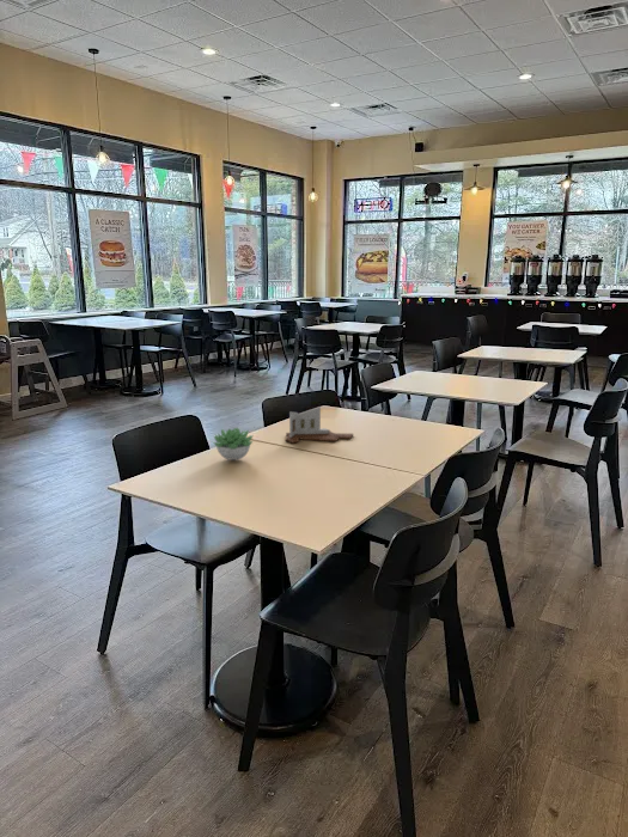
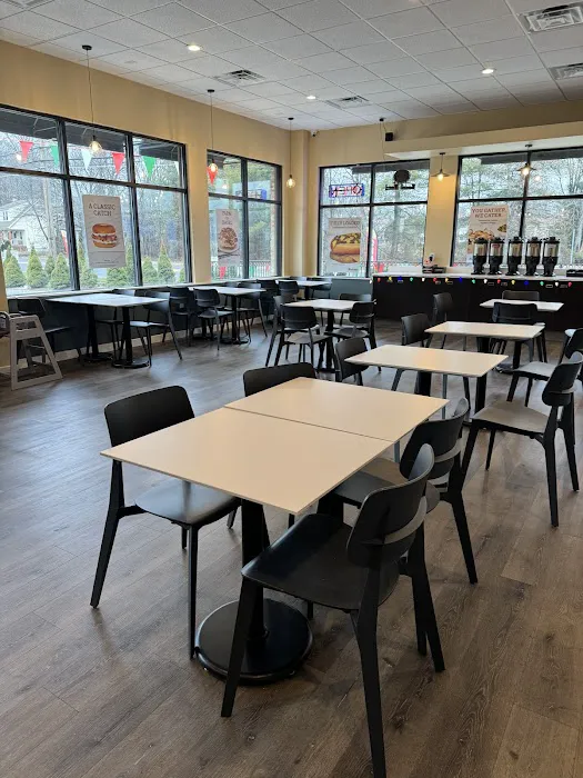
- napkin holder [283,405,354,445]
- succulent plant [213,427,254,462]
